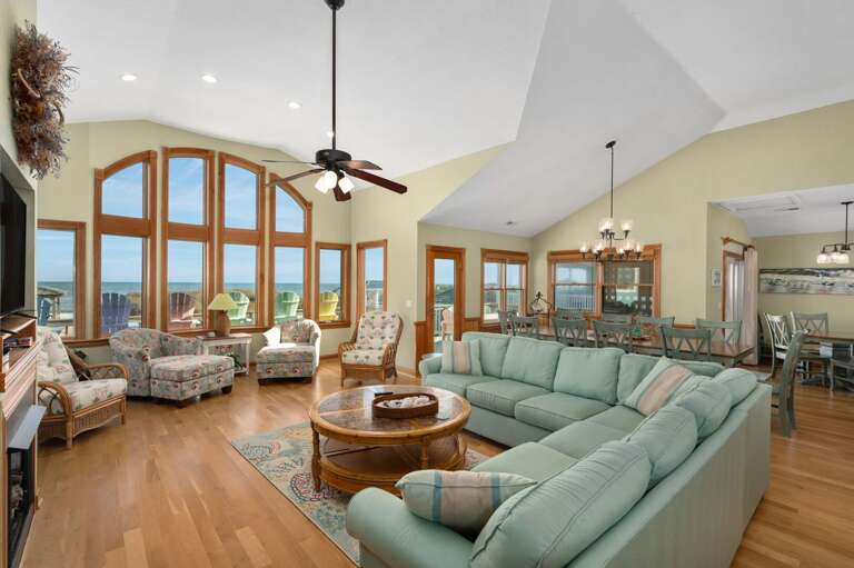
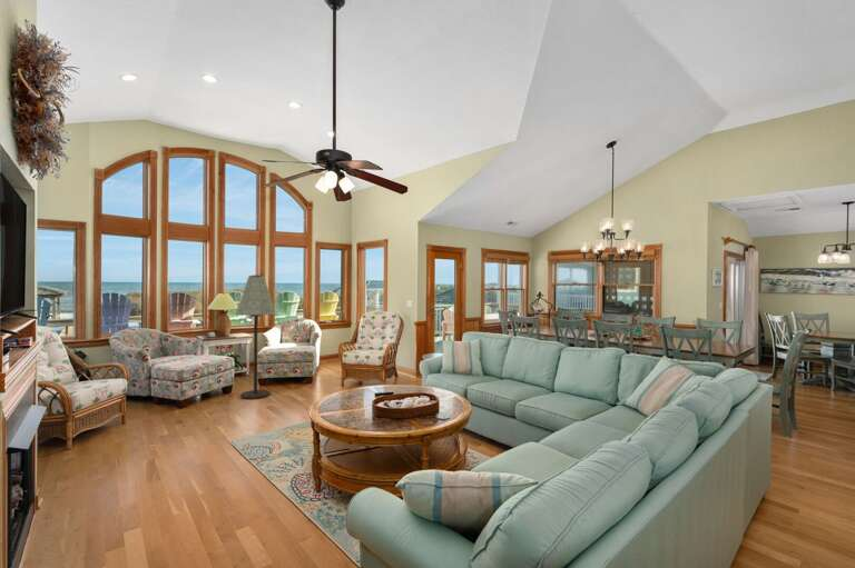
+ floor lamp [234,273,277,400]
